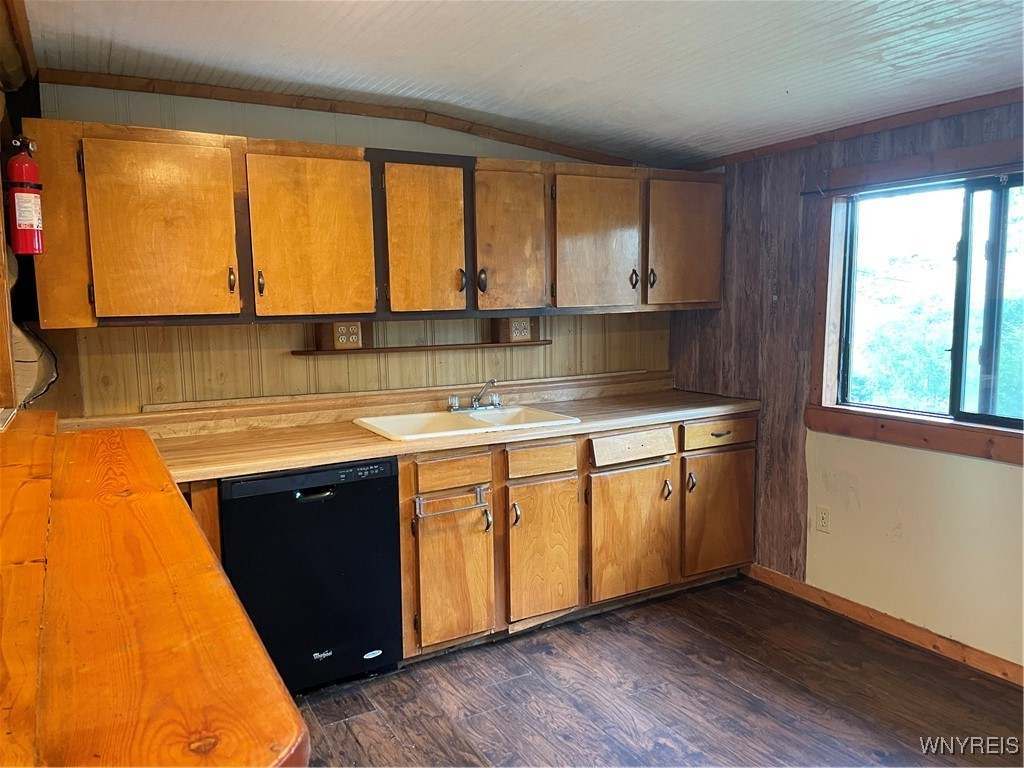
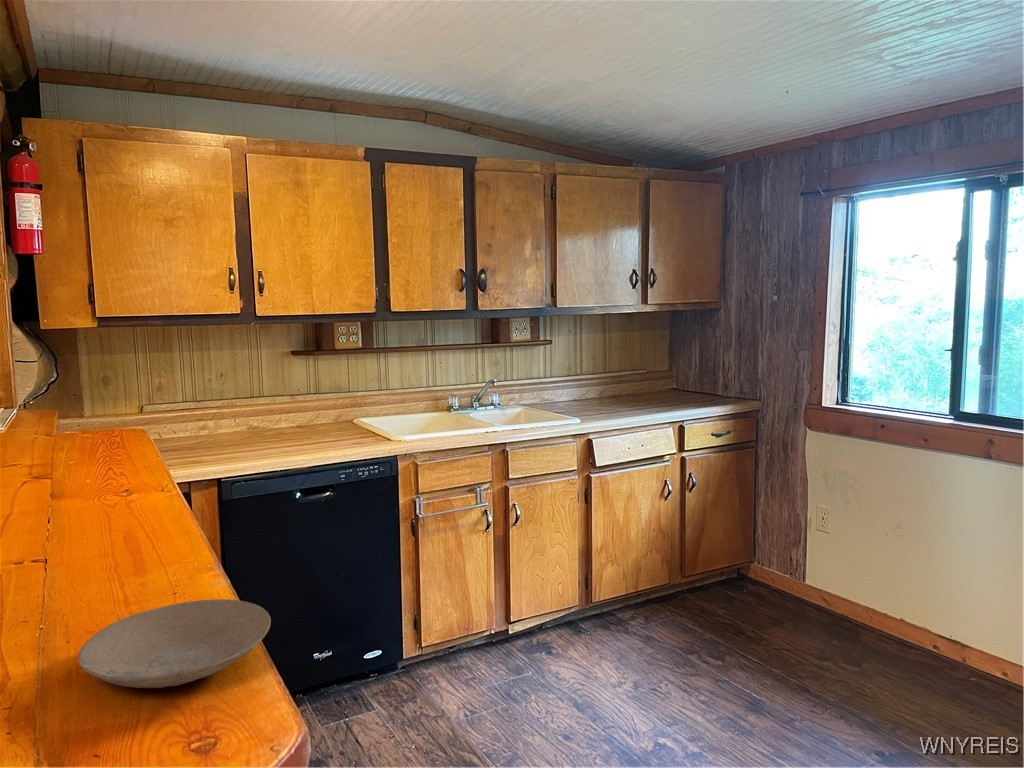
+ plate [77,598,272,689]
